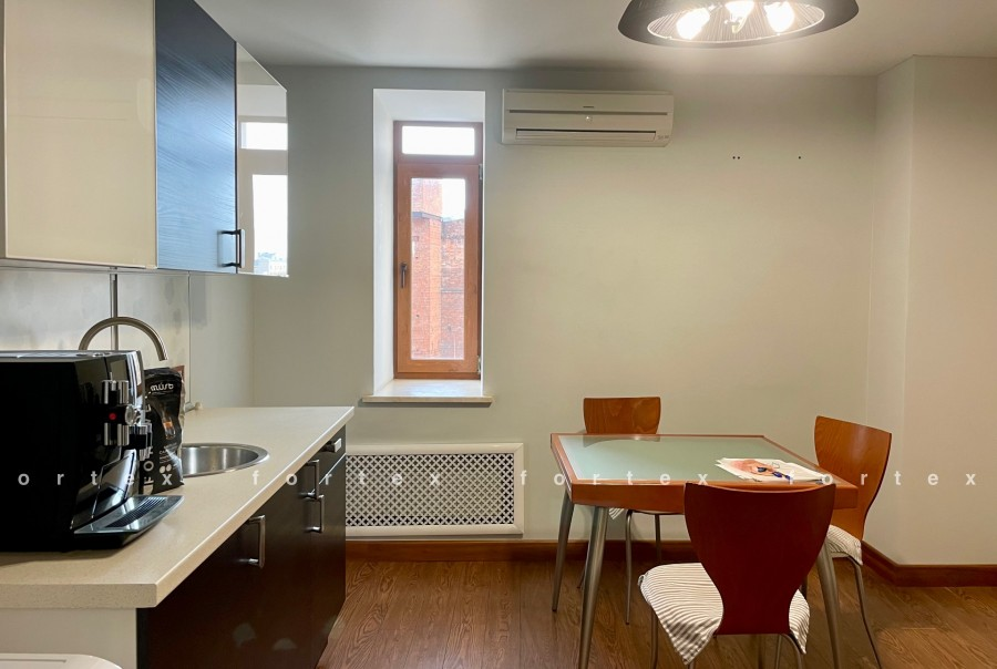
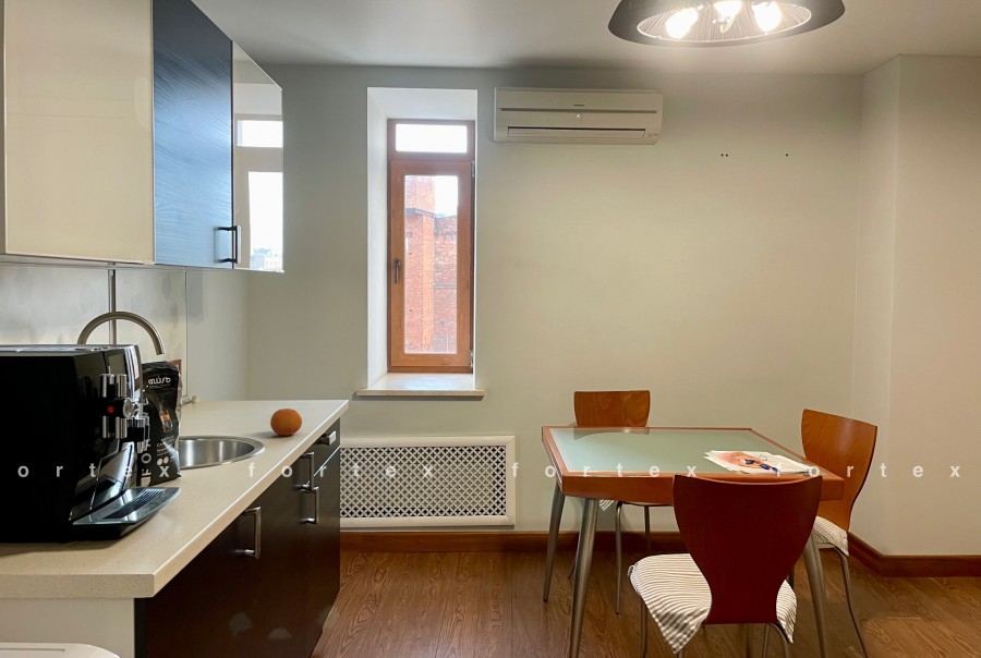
+ fruit [269,407,303,437]
